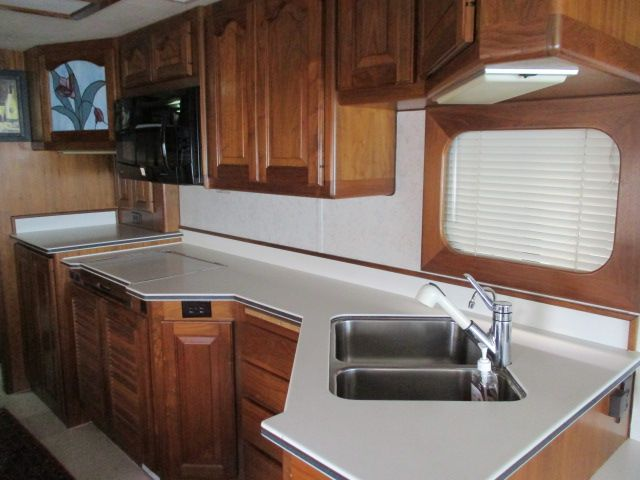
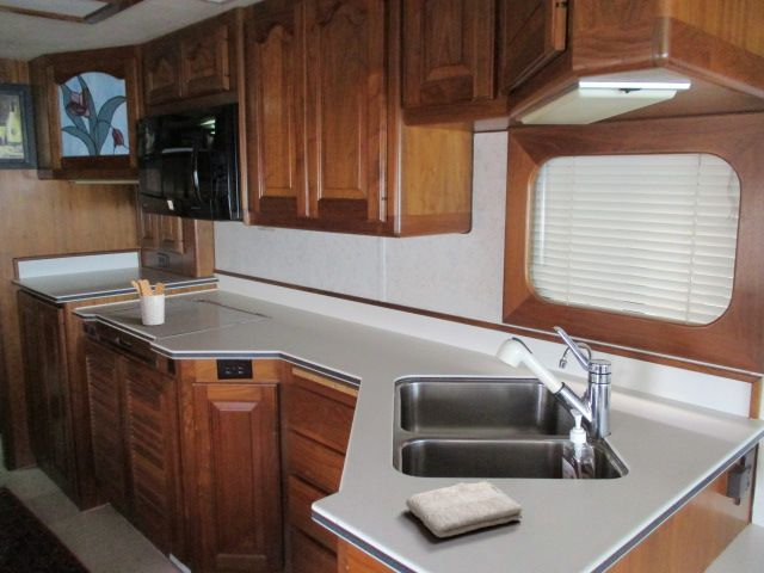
+ utensil holder [130,278,166,326]
+ washcloth [405,480,524,538]
